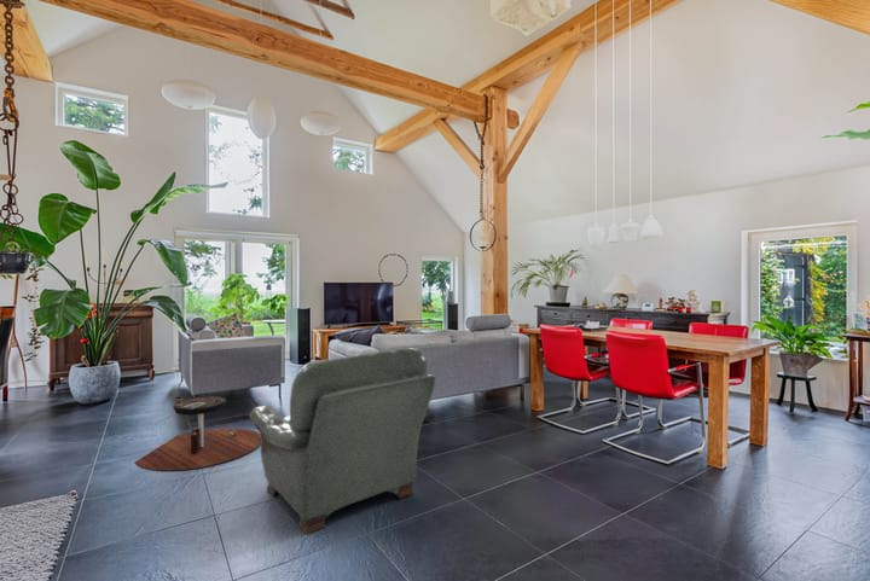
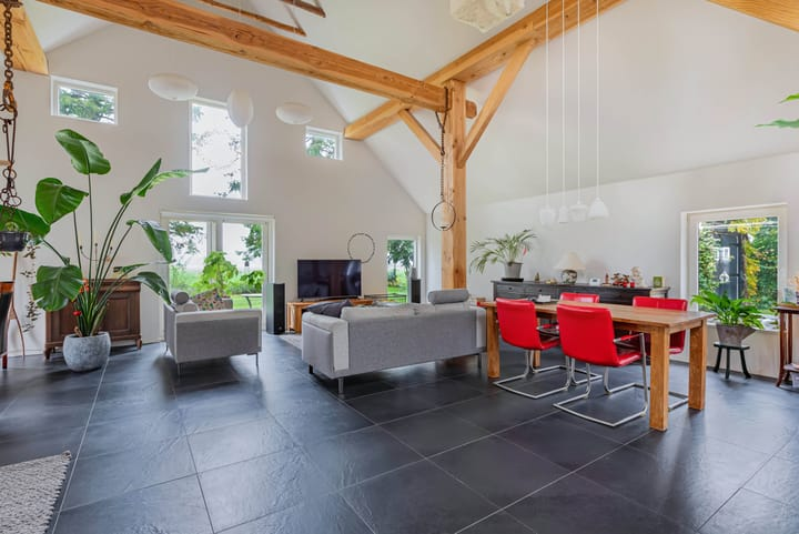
- coffee table [133,395,261,472]
- armchair [249,347,437,535]
